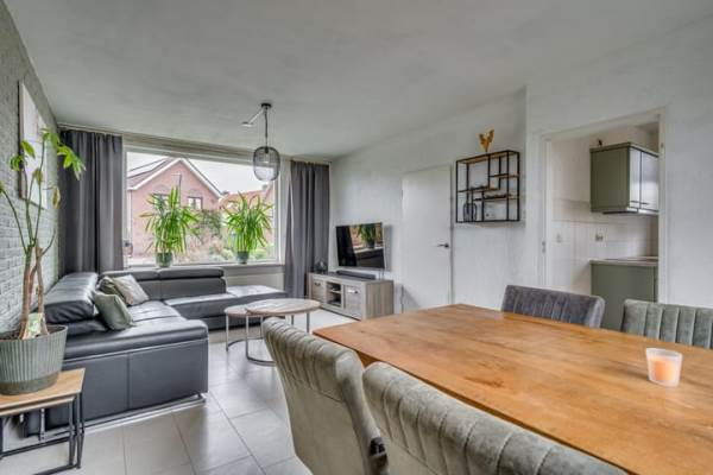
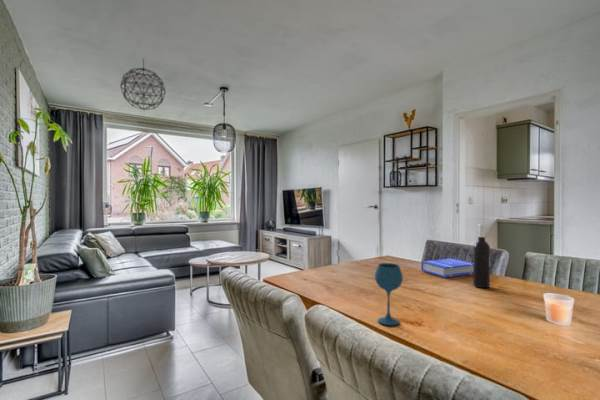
+ book [420,257,473,278]
+ pendant light [119,57,167,111]
+ wineglass [374,262,404,326]
+ wine bottle [472,223,491,289]
